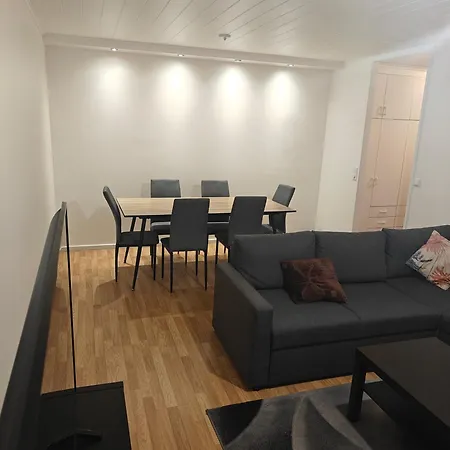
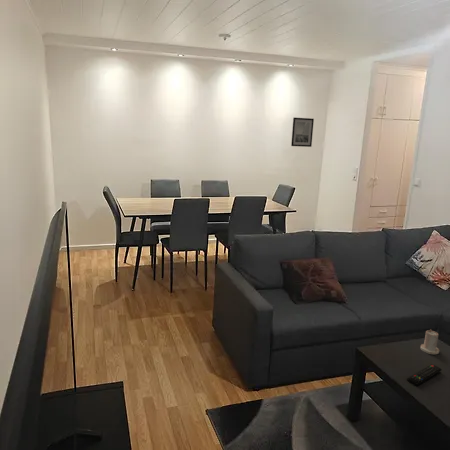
+ candle [419,328,440,355]
+ wall art [290,117,315,148]
+ remote control [406,364,442,386]
